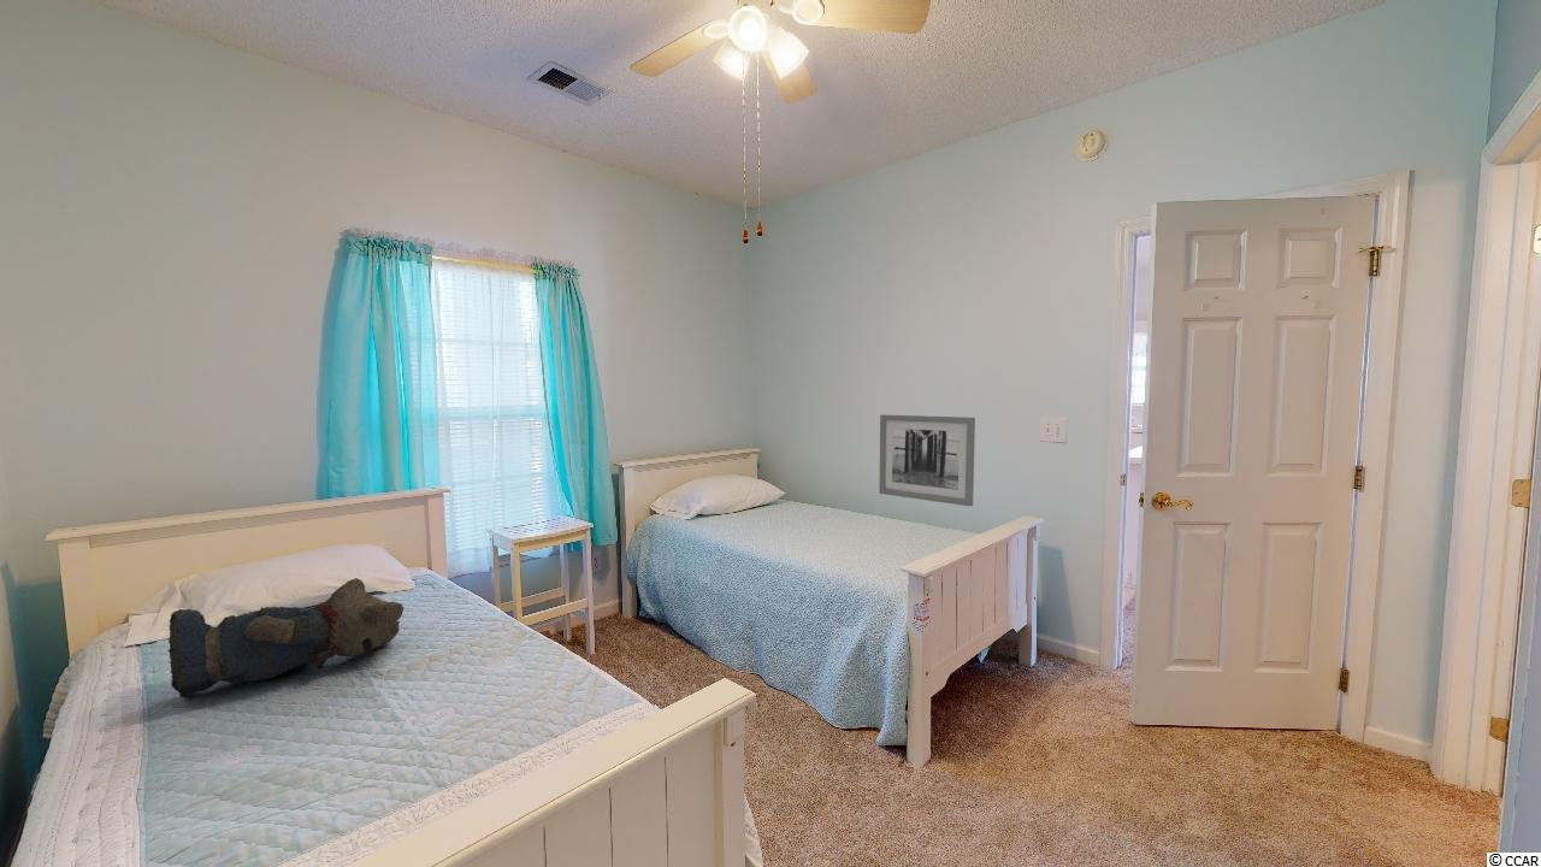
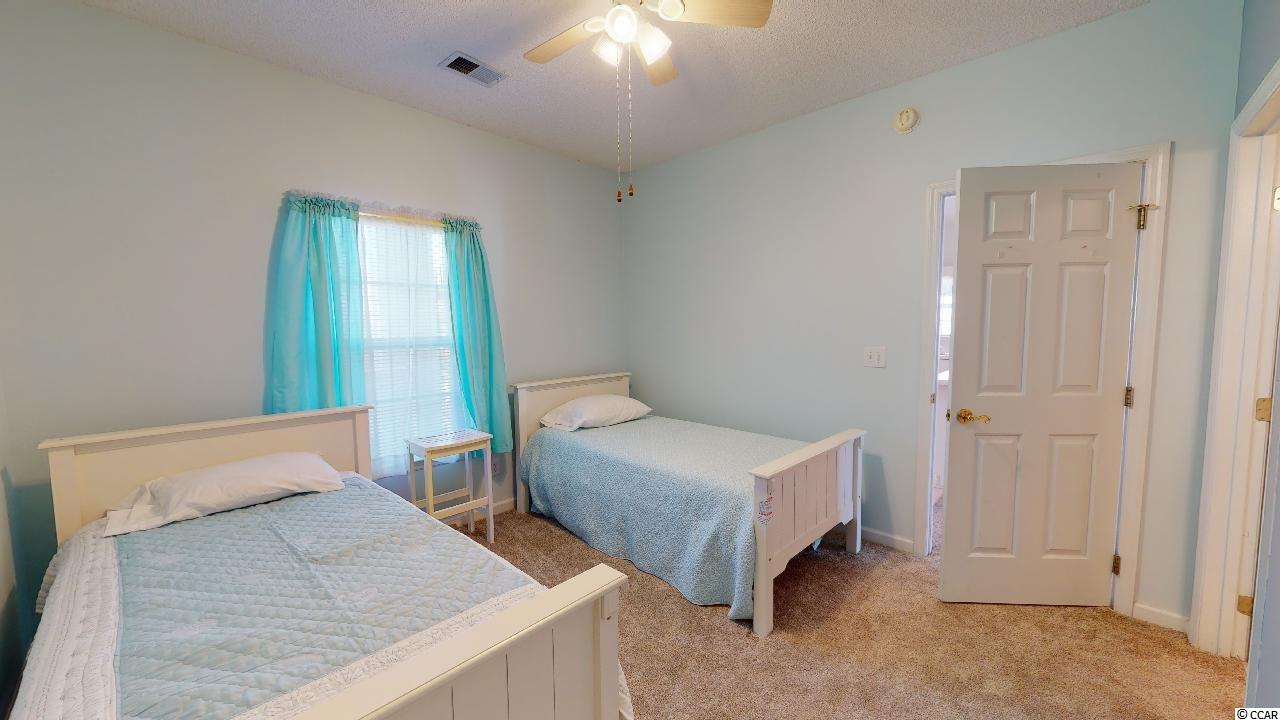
- wall art [878,413,976,507]
- teddy bear [167,577,406,698]
